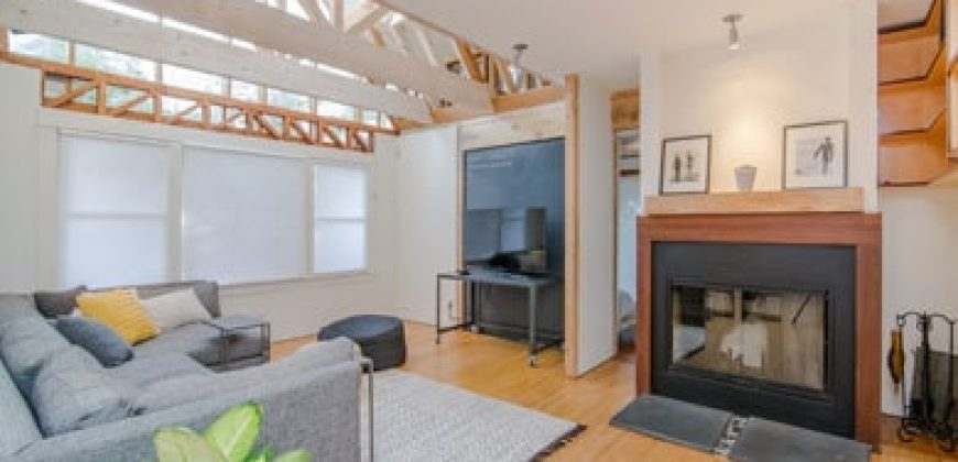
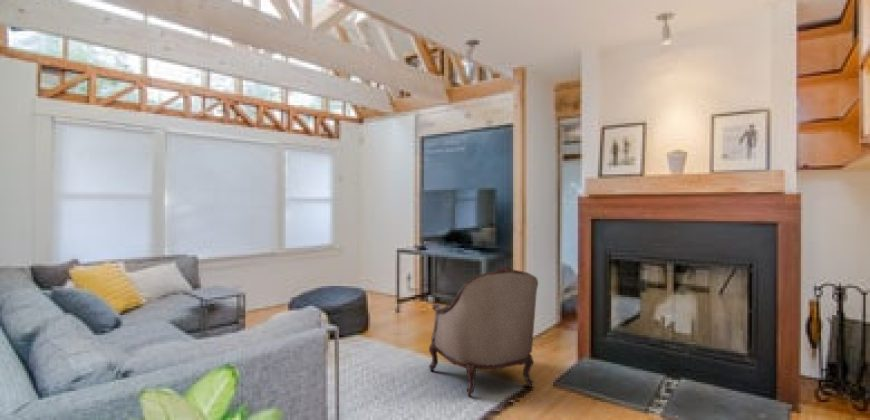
+ armchair [428,266,539,398]
